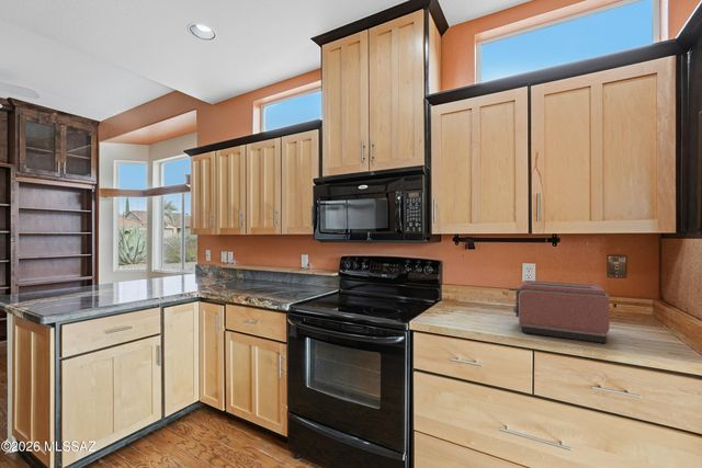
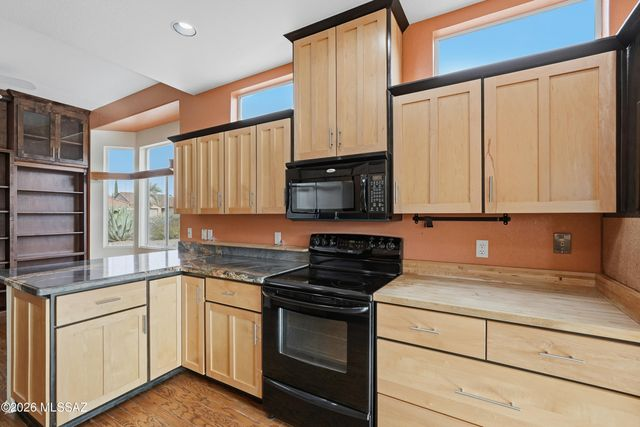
- toaster [508,279,610,344]
